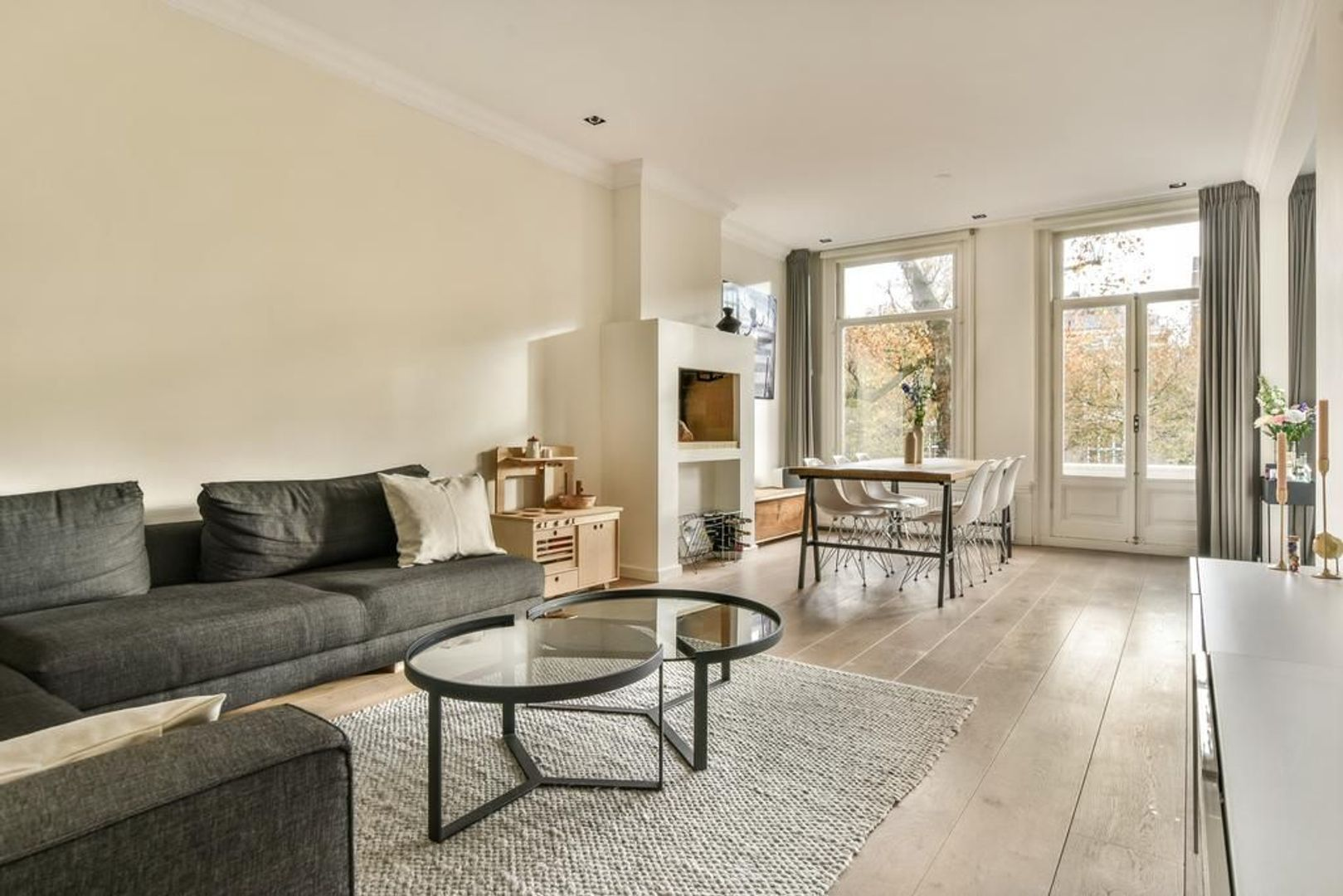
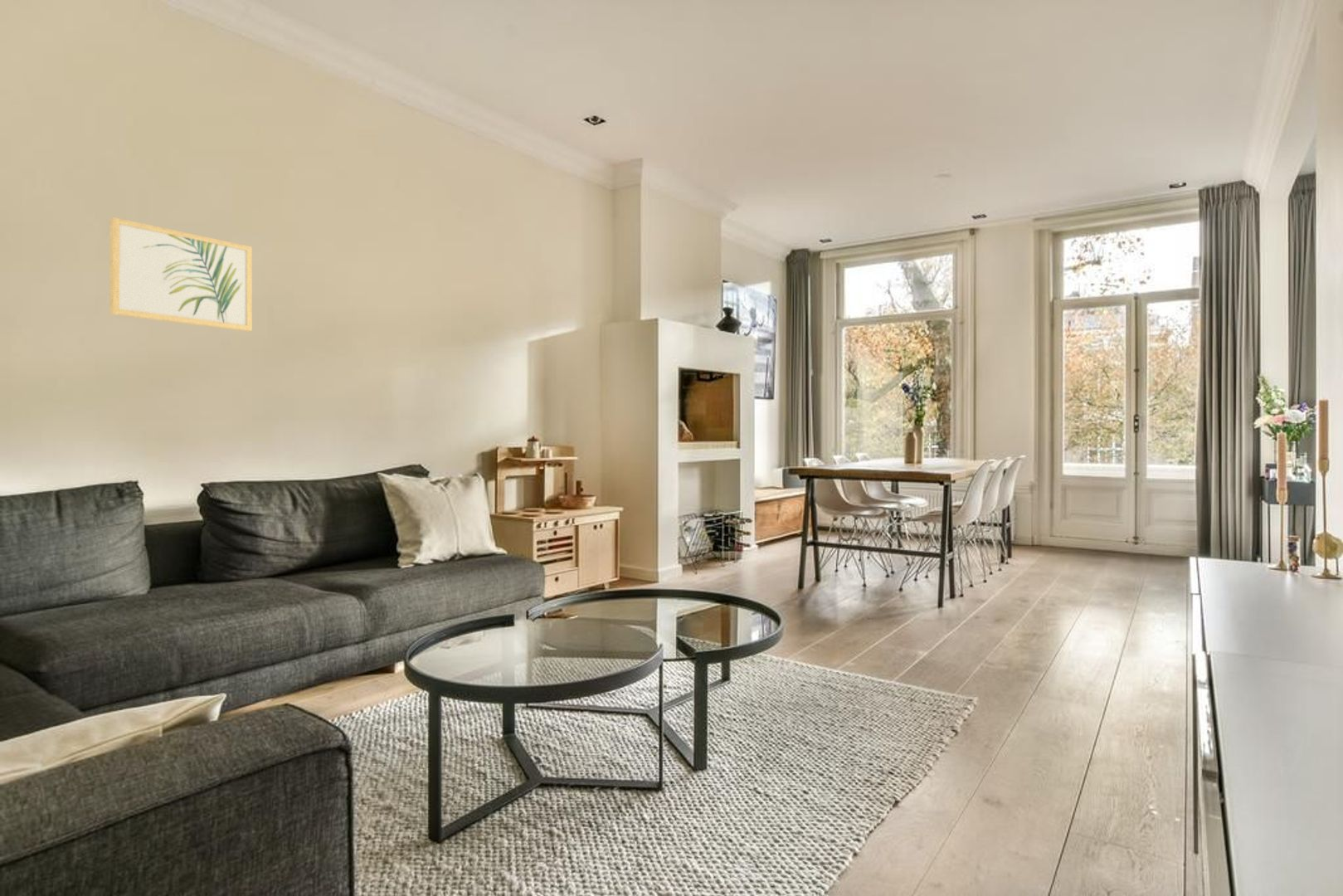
+ wall art [109,217,253,333]
